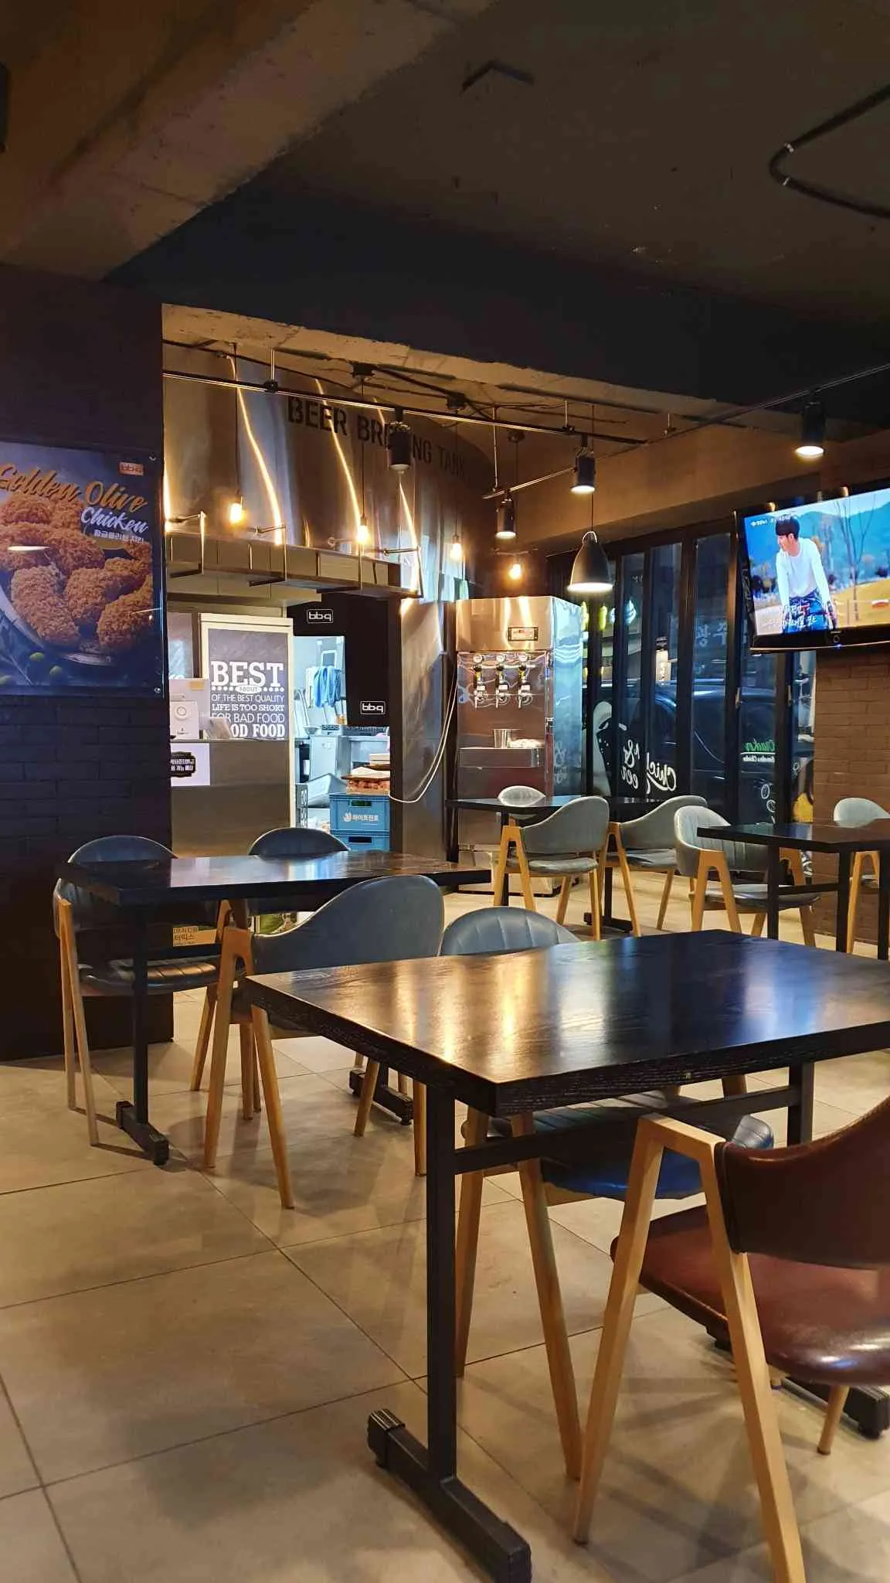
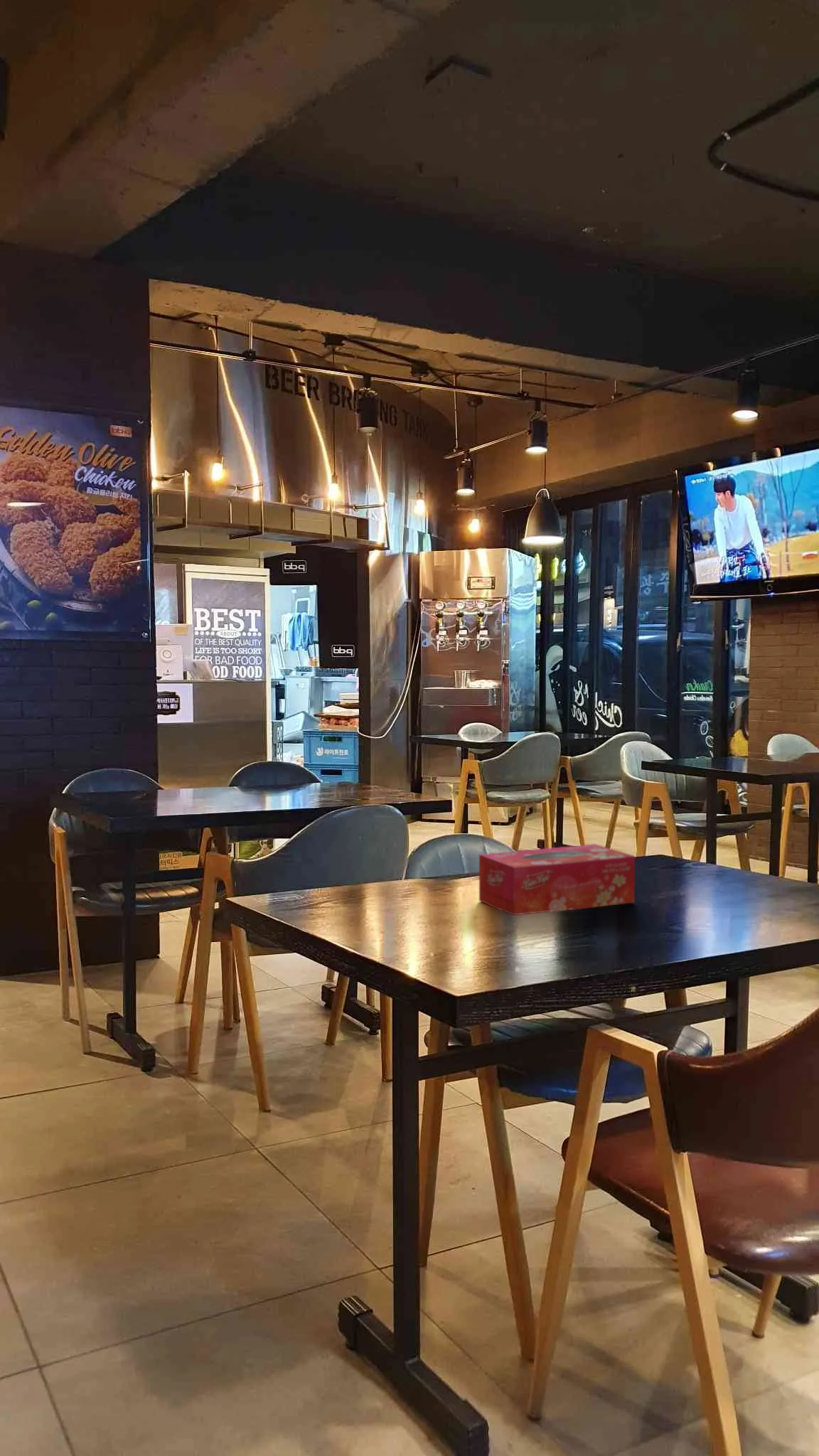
+ tissue box [478,843,636,916]
